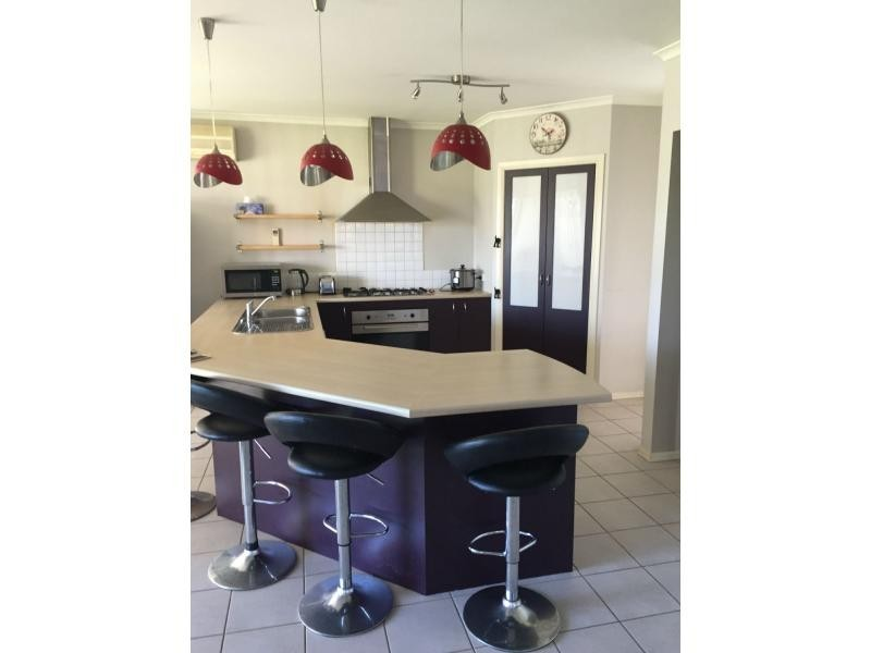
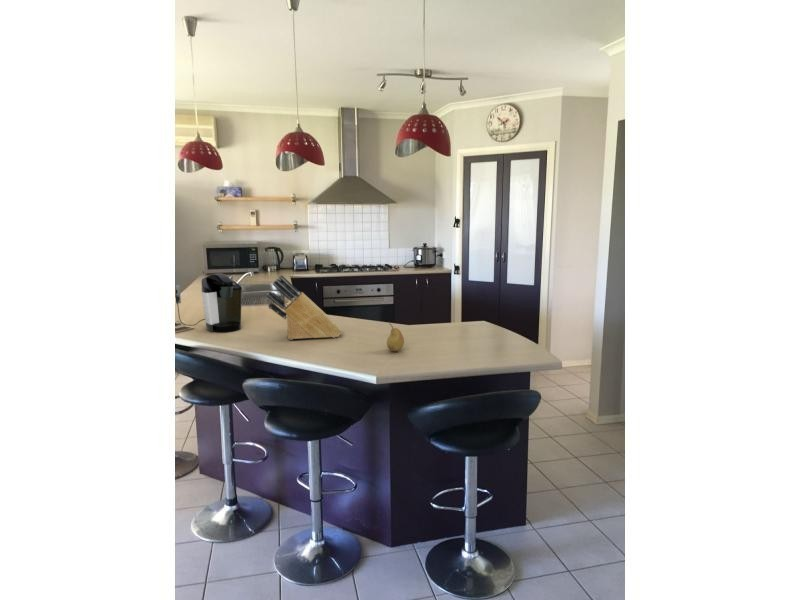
+ coffee maker [175,273,243,333]
+ fruit [386,322,405,352]
+ knife block [265,274,344,341]
